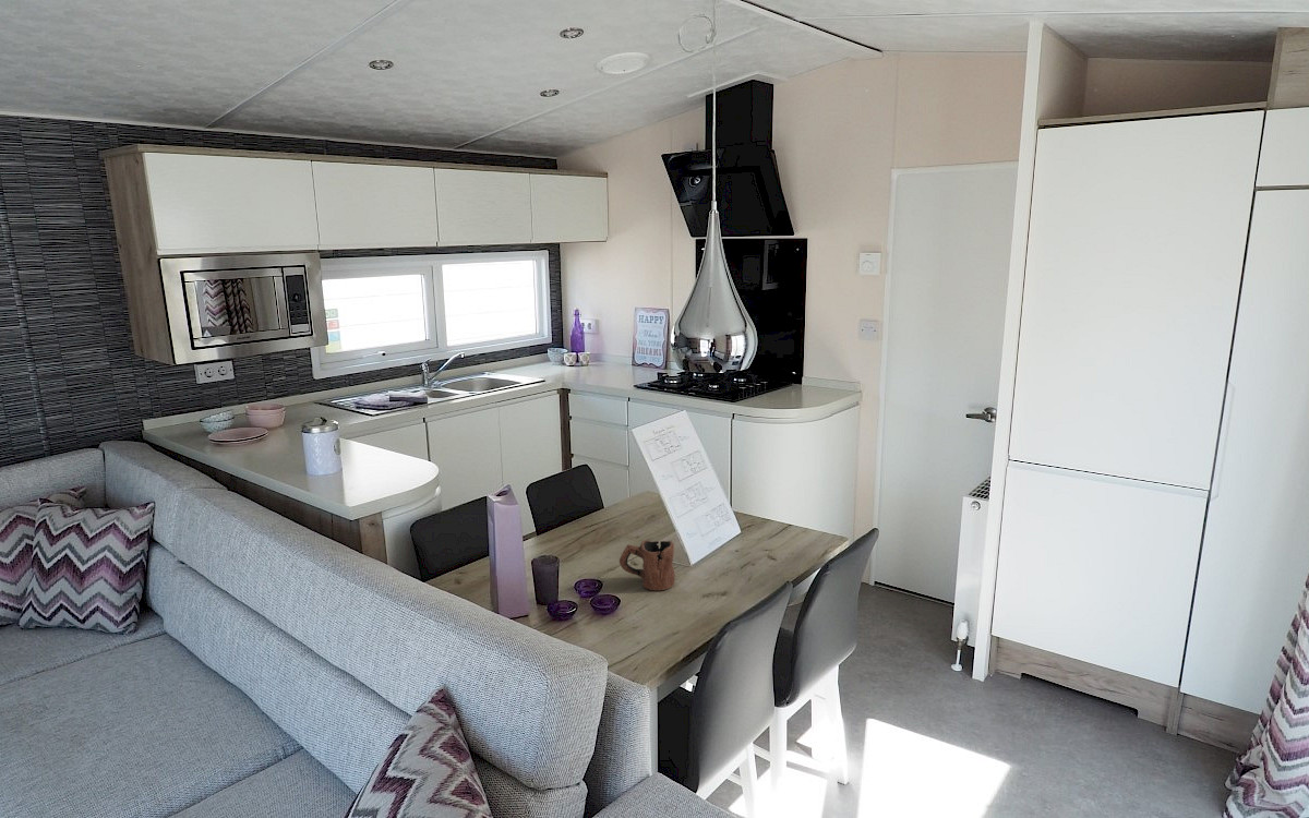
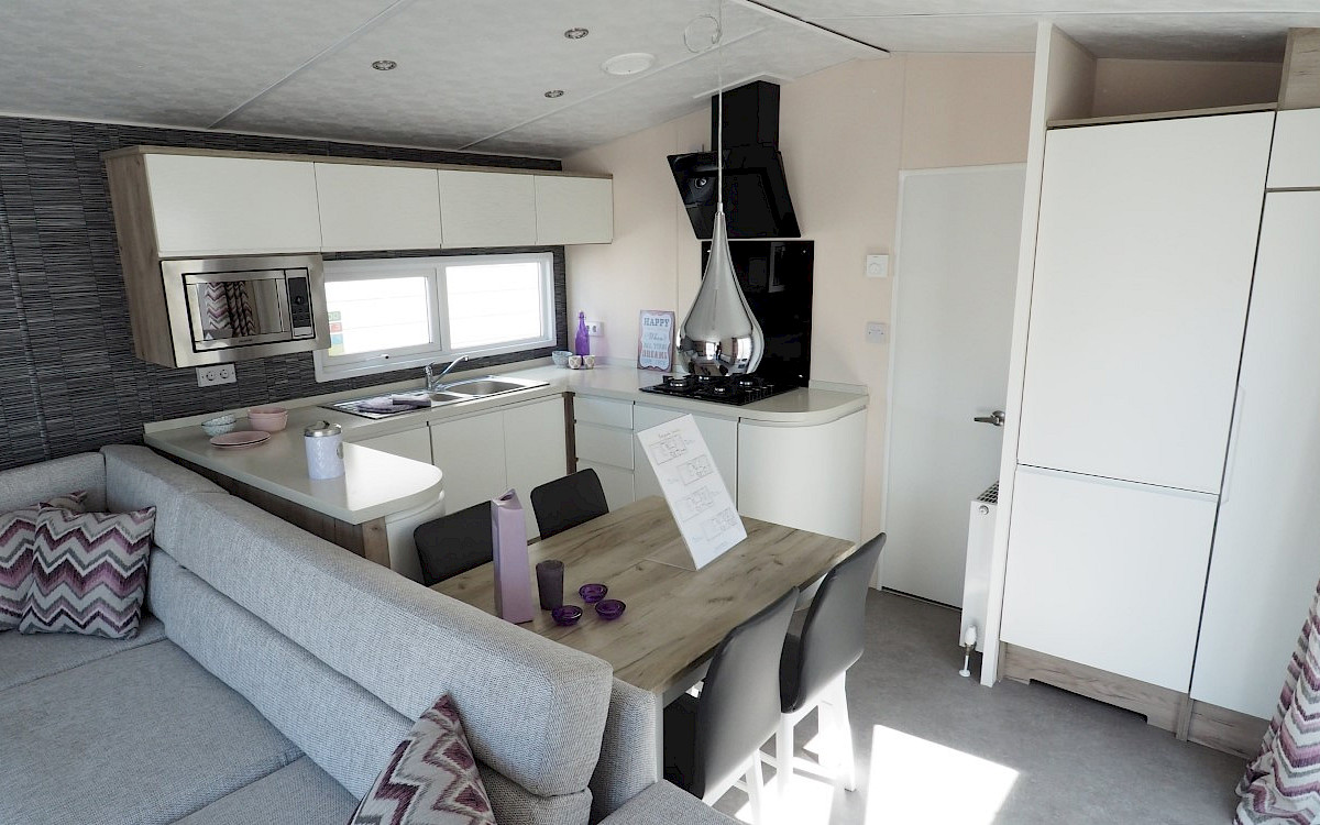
- mug [619,539,676,591]
